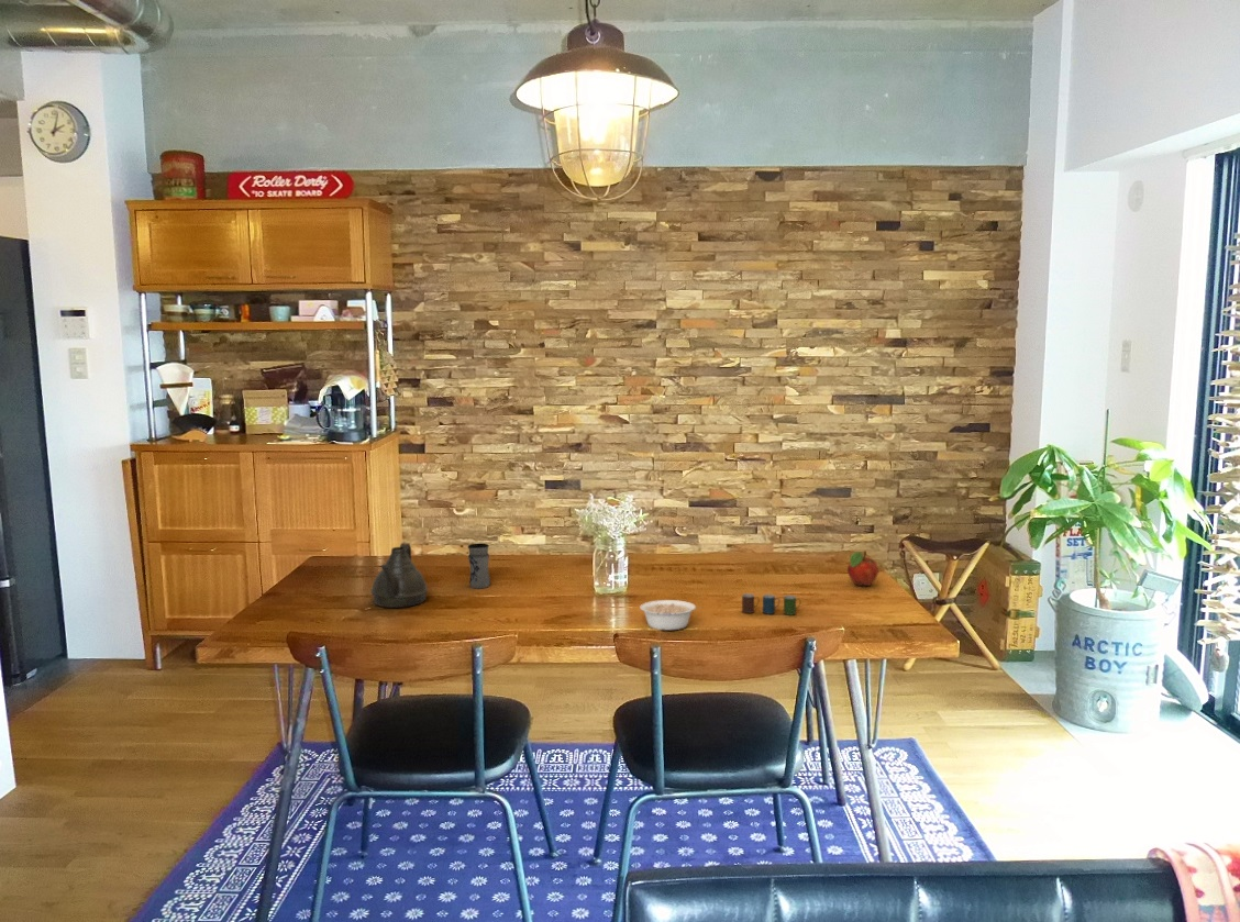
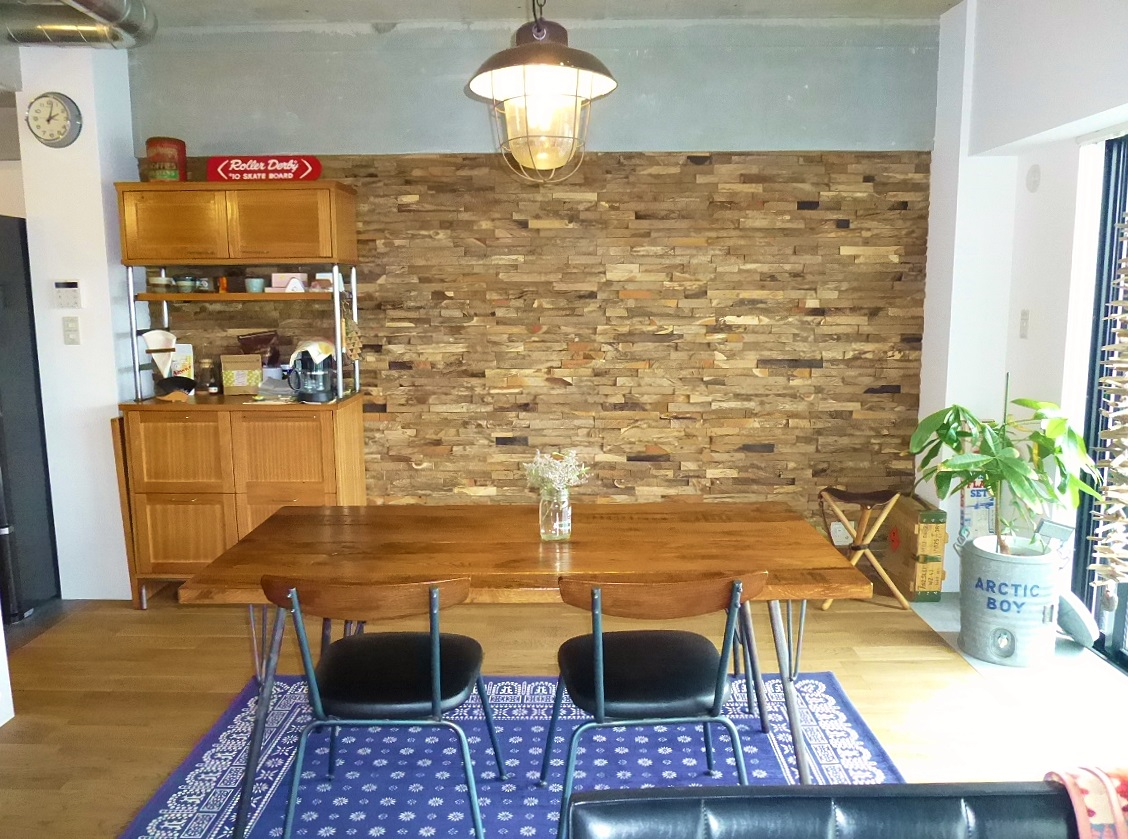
- jar [467,542,491,589]
- teapot [369,542,429,609]
- fruit [846,549,879,587]
- cup [741,592,801,615]
- legume [639,599,705,631]
